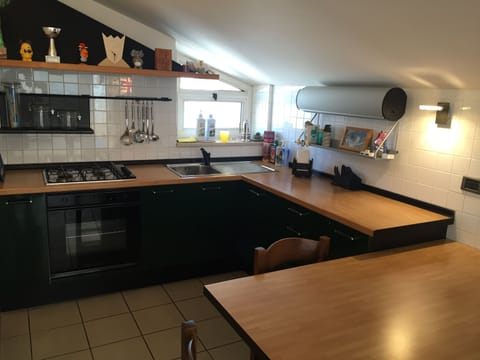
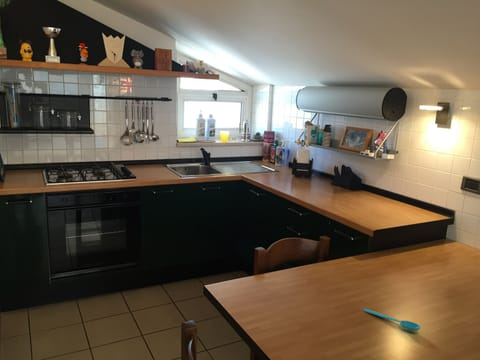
+ spoon [362,308,422,332]
